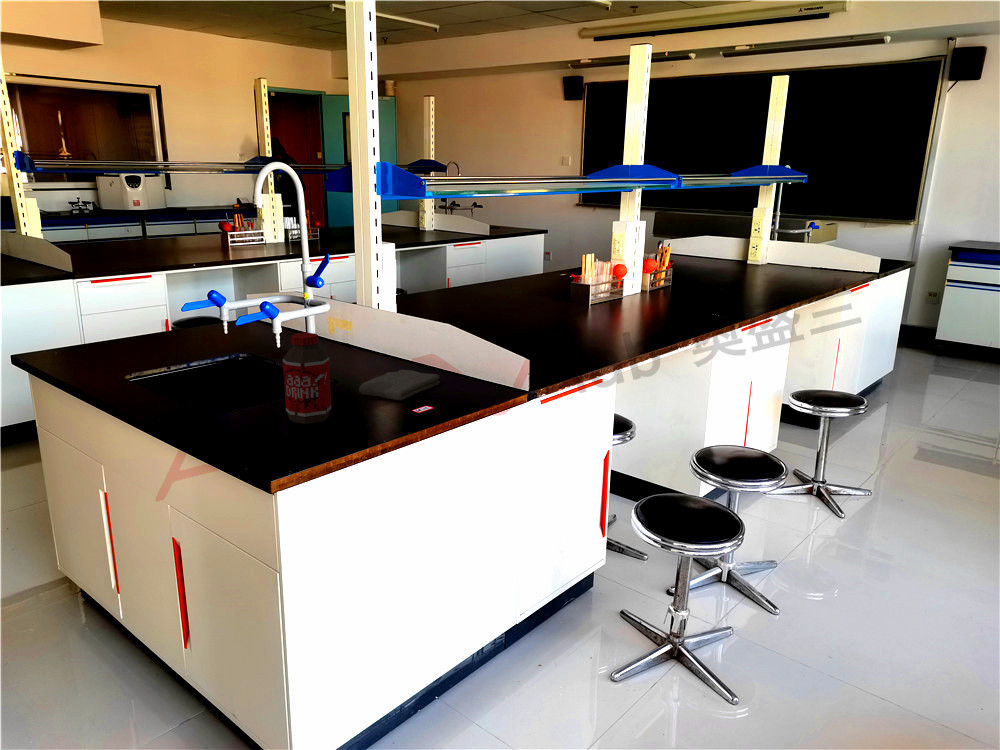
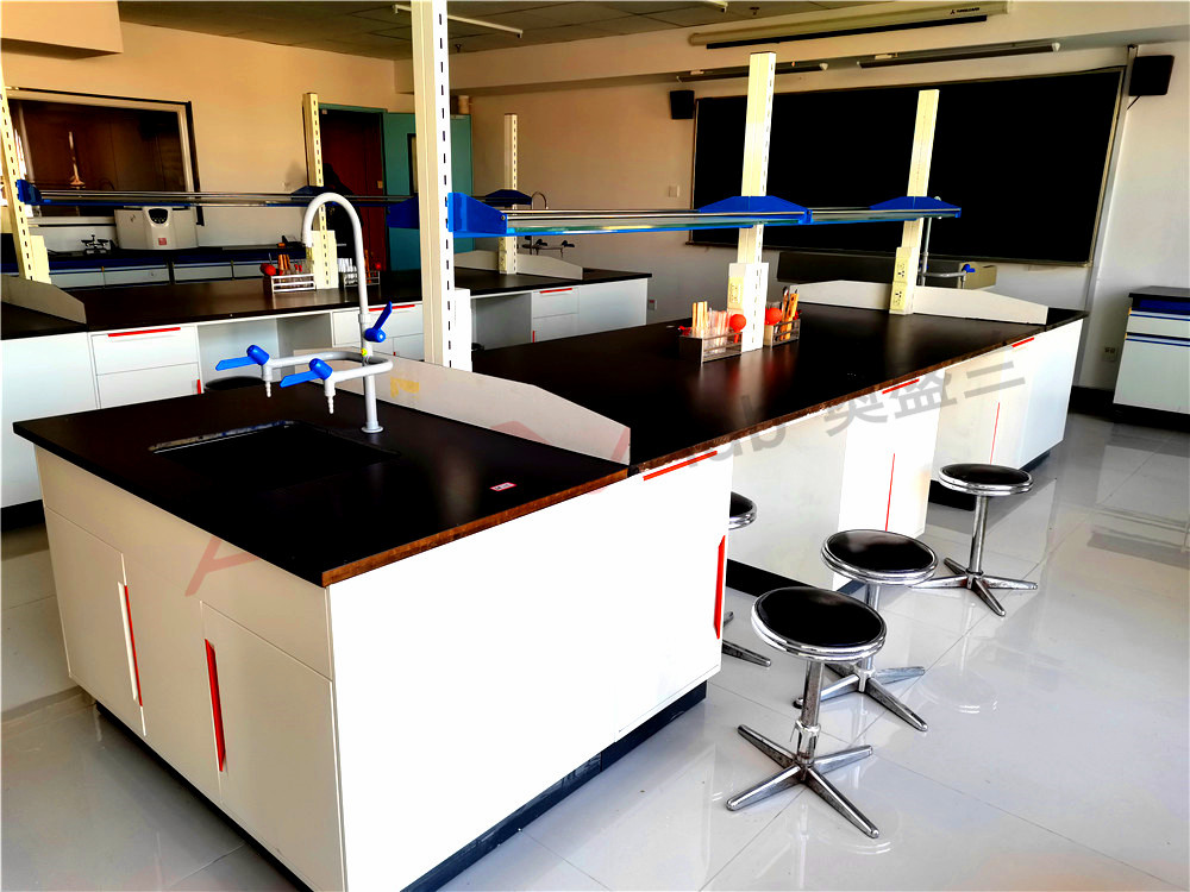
- bottle [282,332,332,425]
- washcloth [358,369,441,401]
